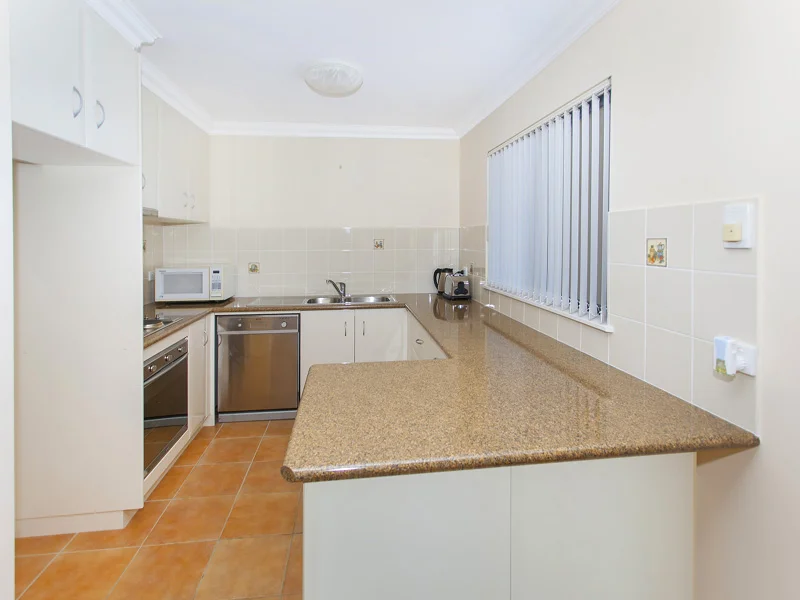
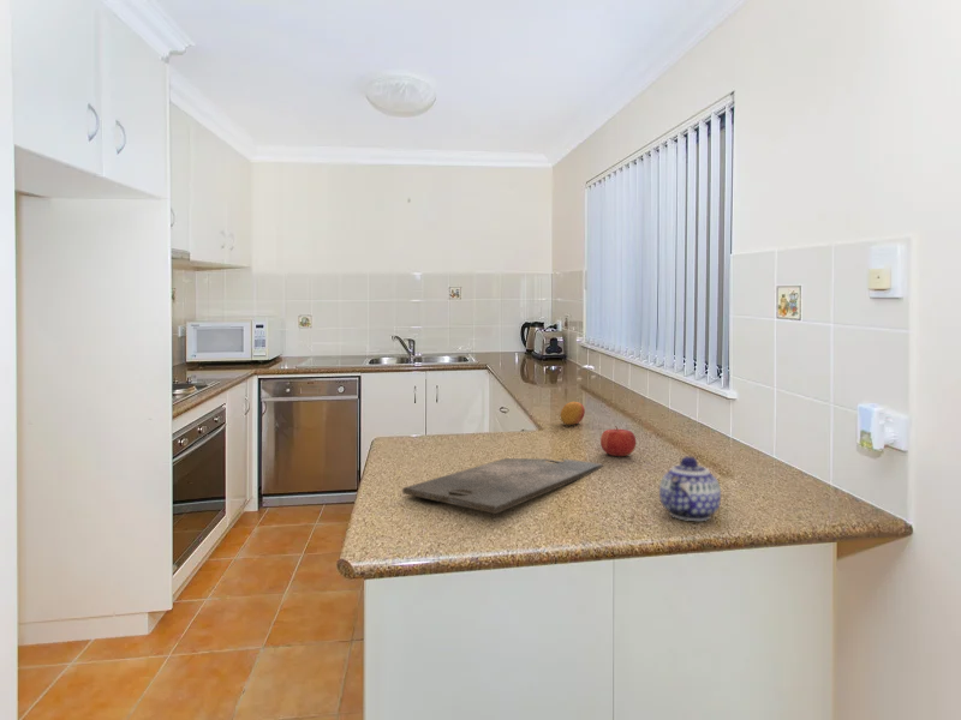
+ fruit [560,401,586,426]
+ cutting board [401,457,605,515]
+ teapot [658,455,722,522]
+ fruit [599,425,637,457]
